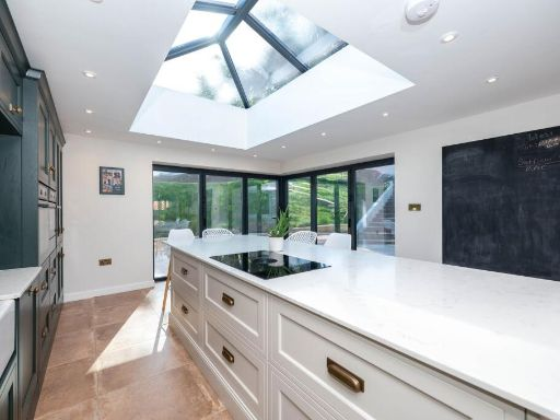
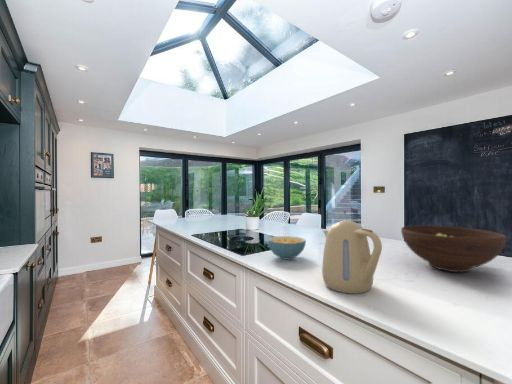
+ kettle [321,219,383,295]
+ cereal bowl [267,235,307,261]
+ fruit bowl [400,225,507,273]
